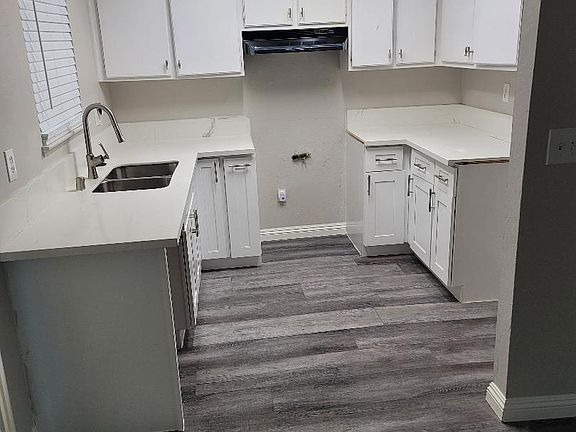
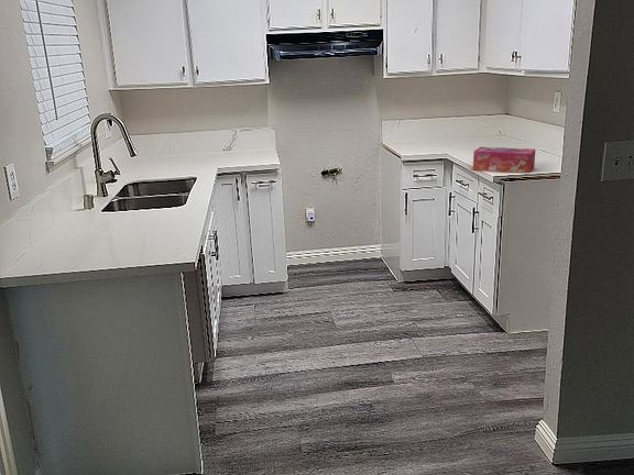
+ tissue box [472,146,536,174]
